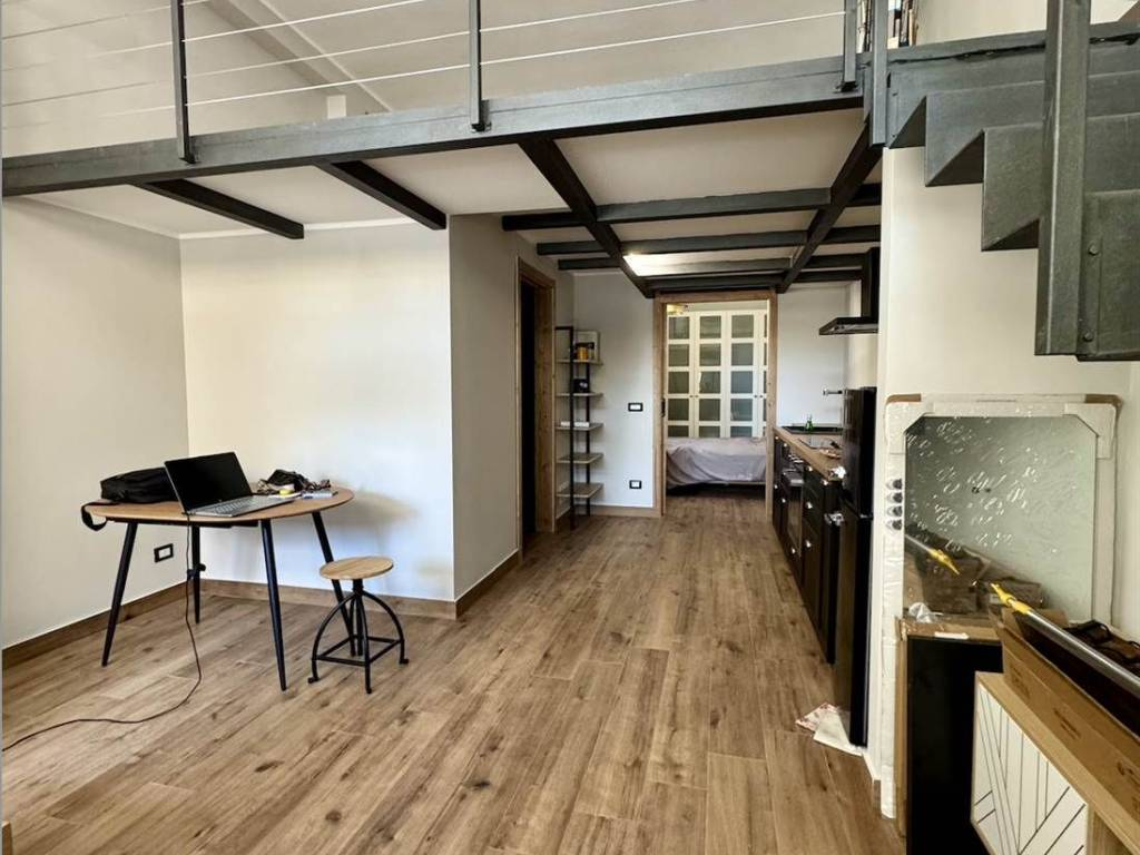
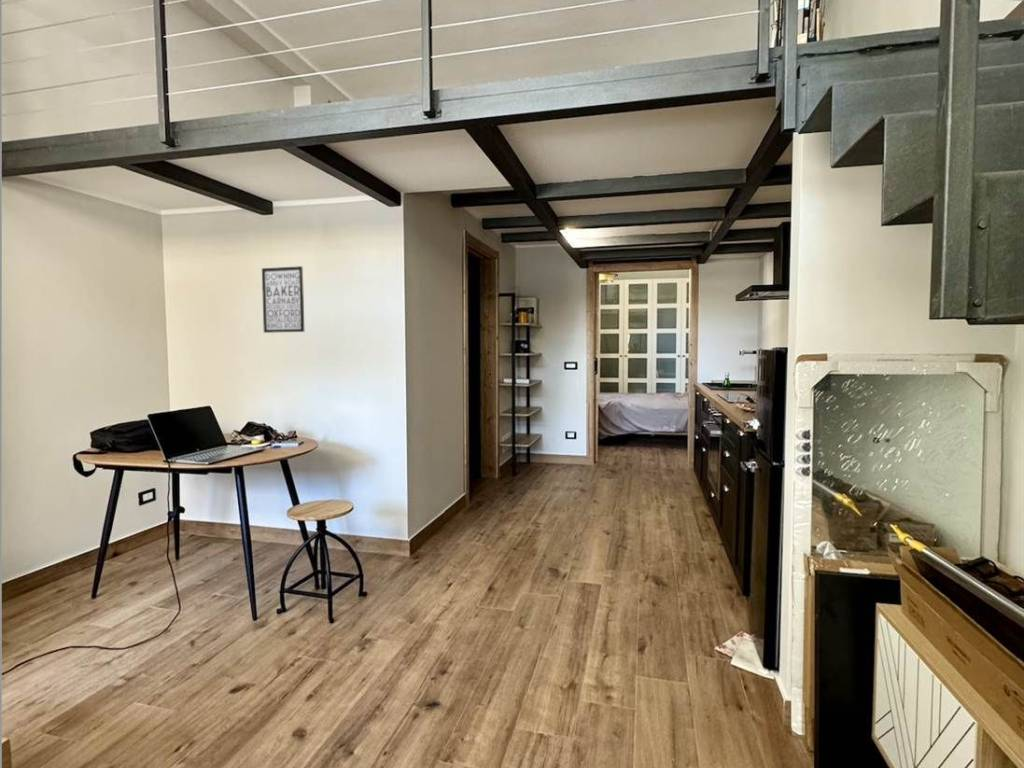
+ wall art [261,265,305,334]
